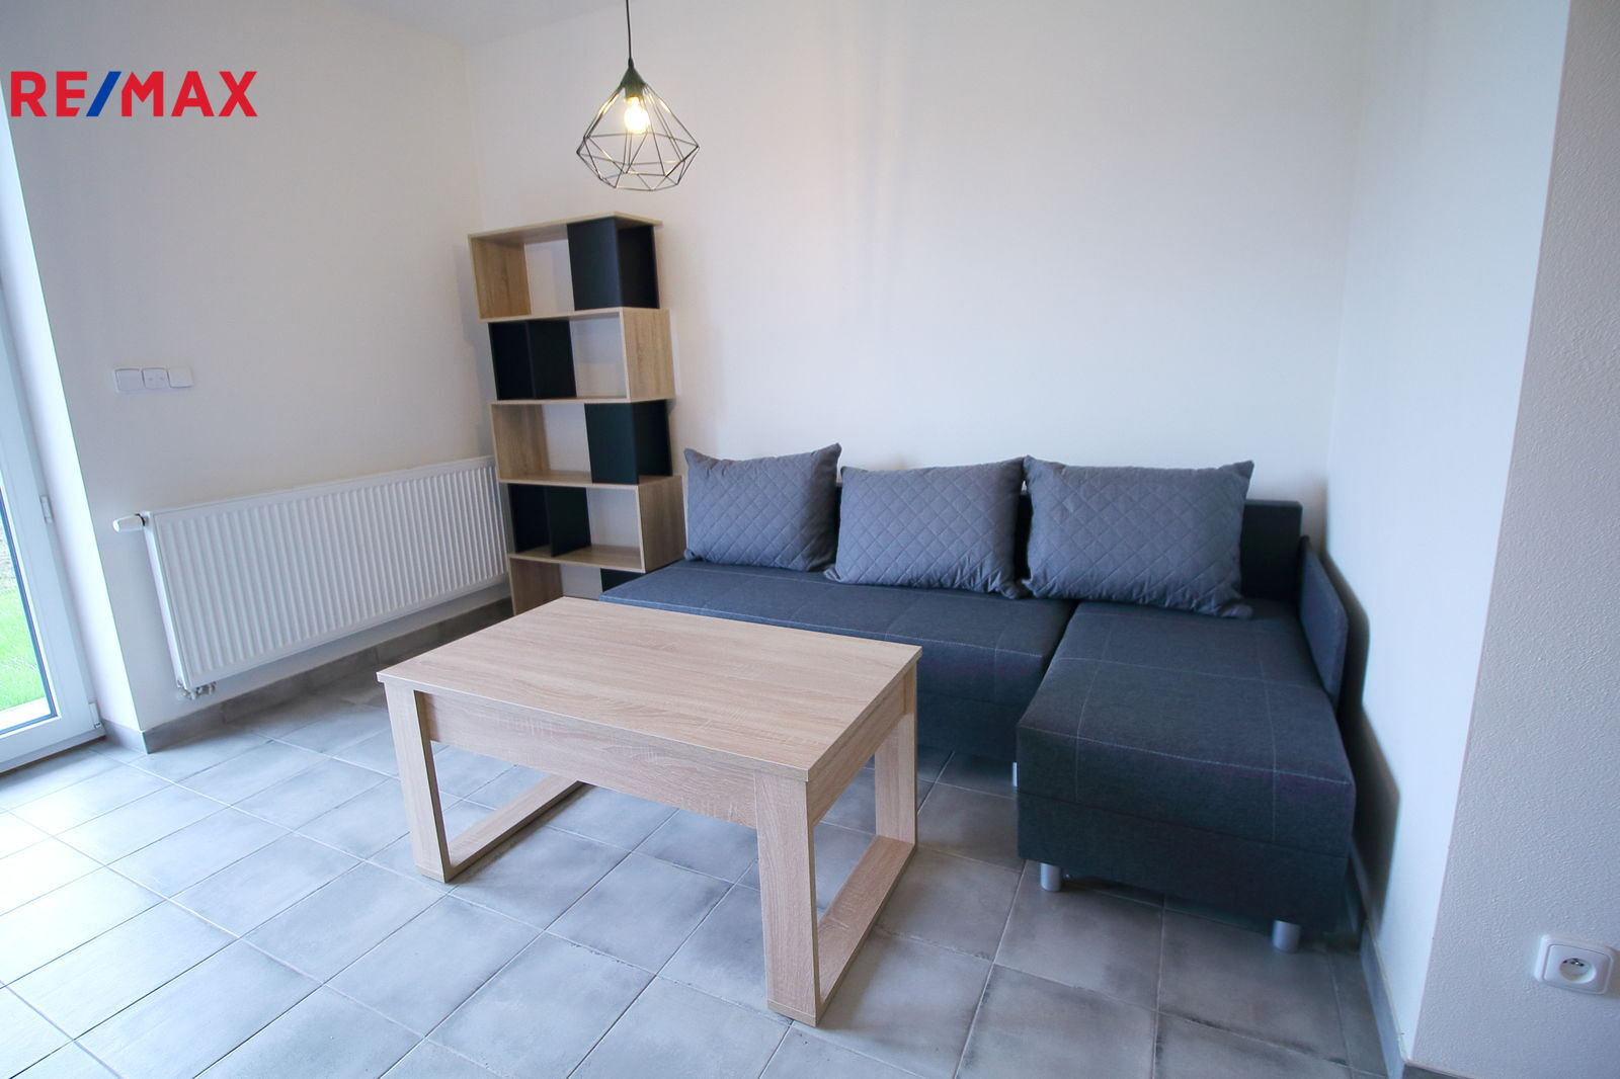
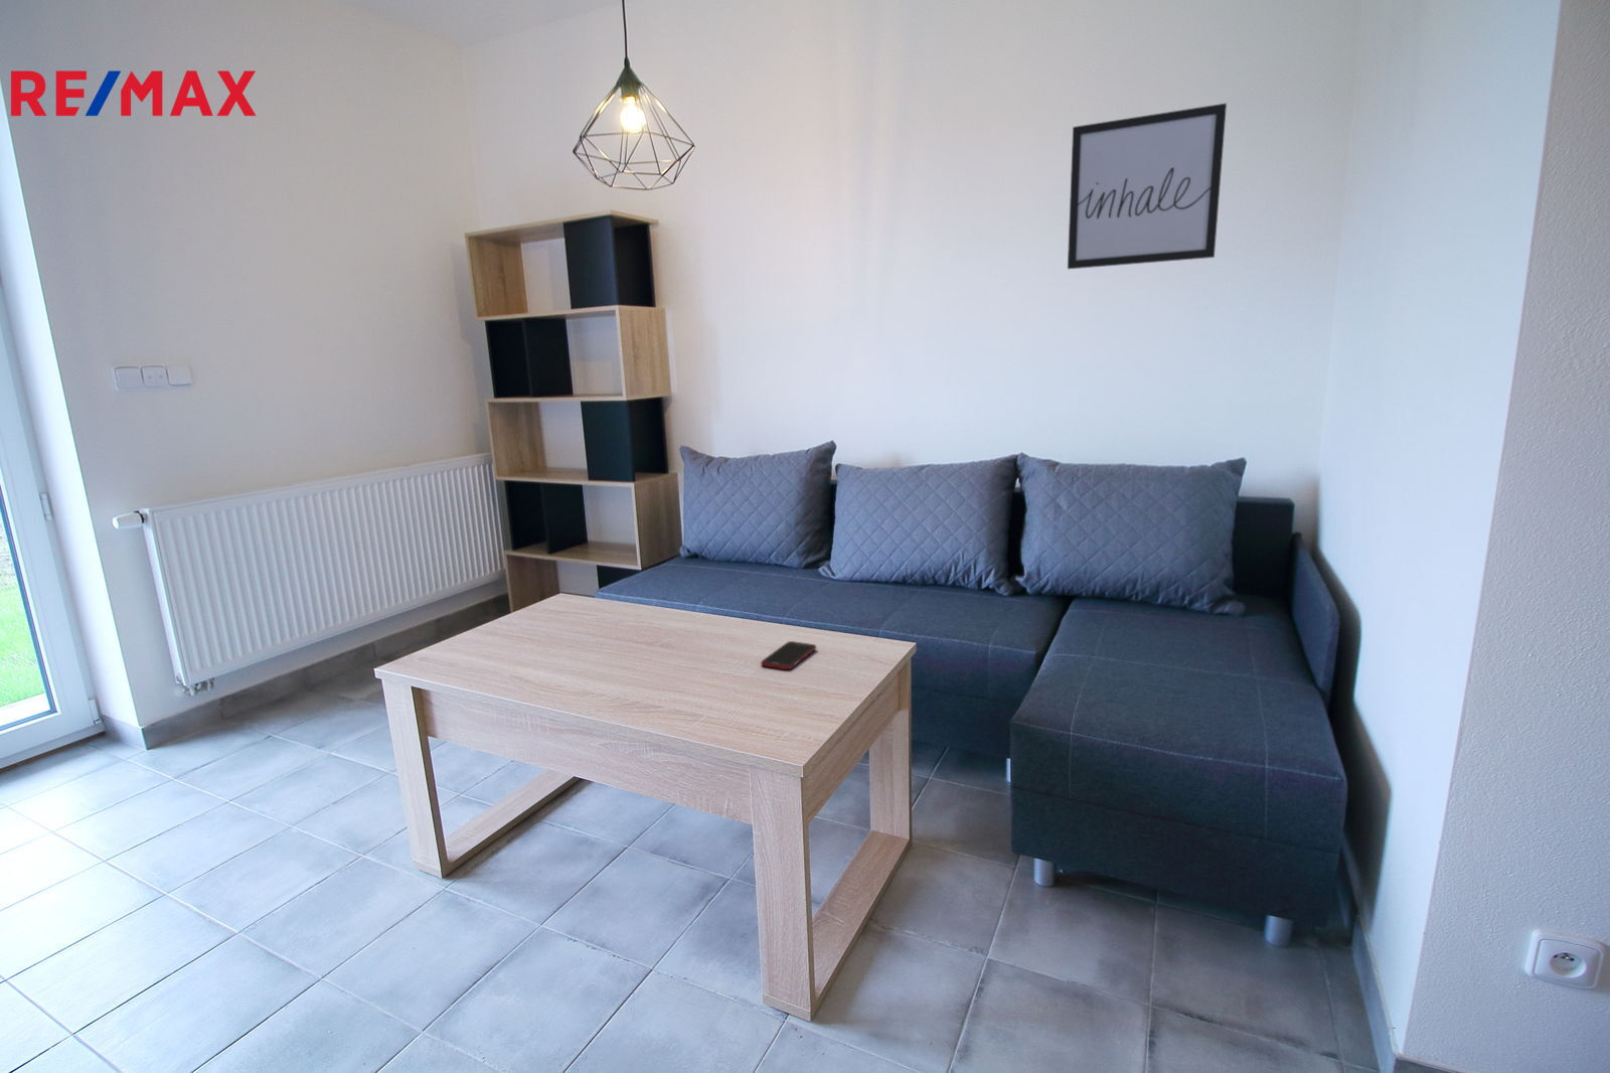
+ wall art [1067,103,1228,269]
+ cell phone [760,641,818,672]
